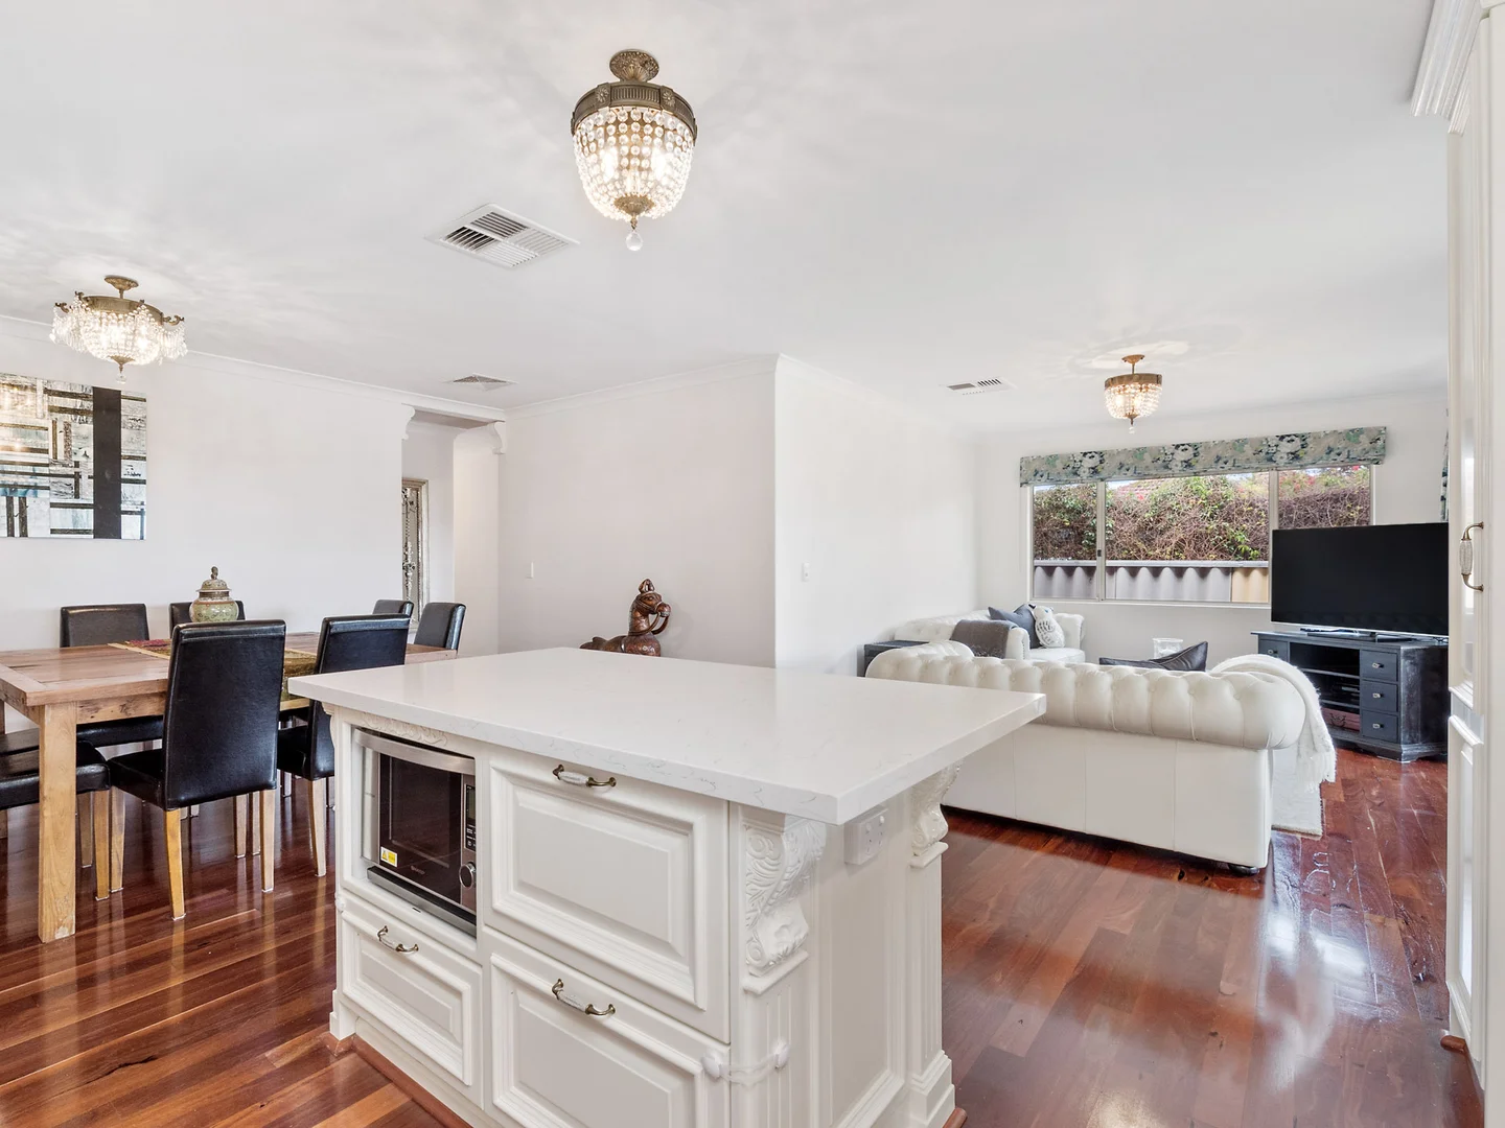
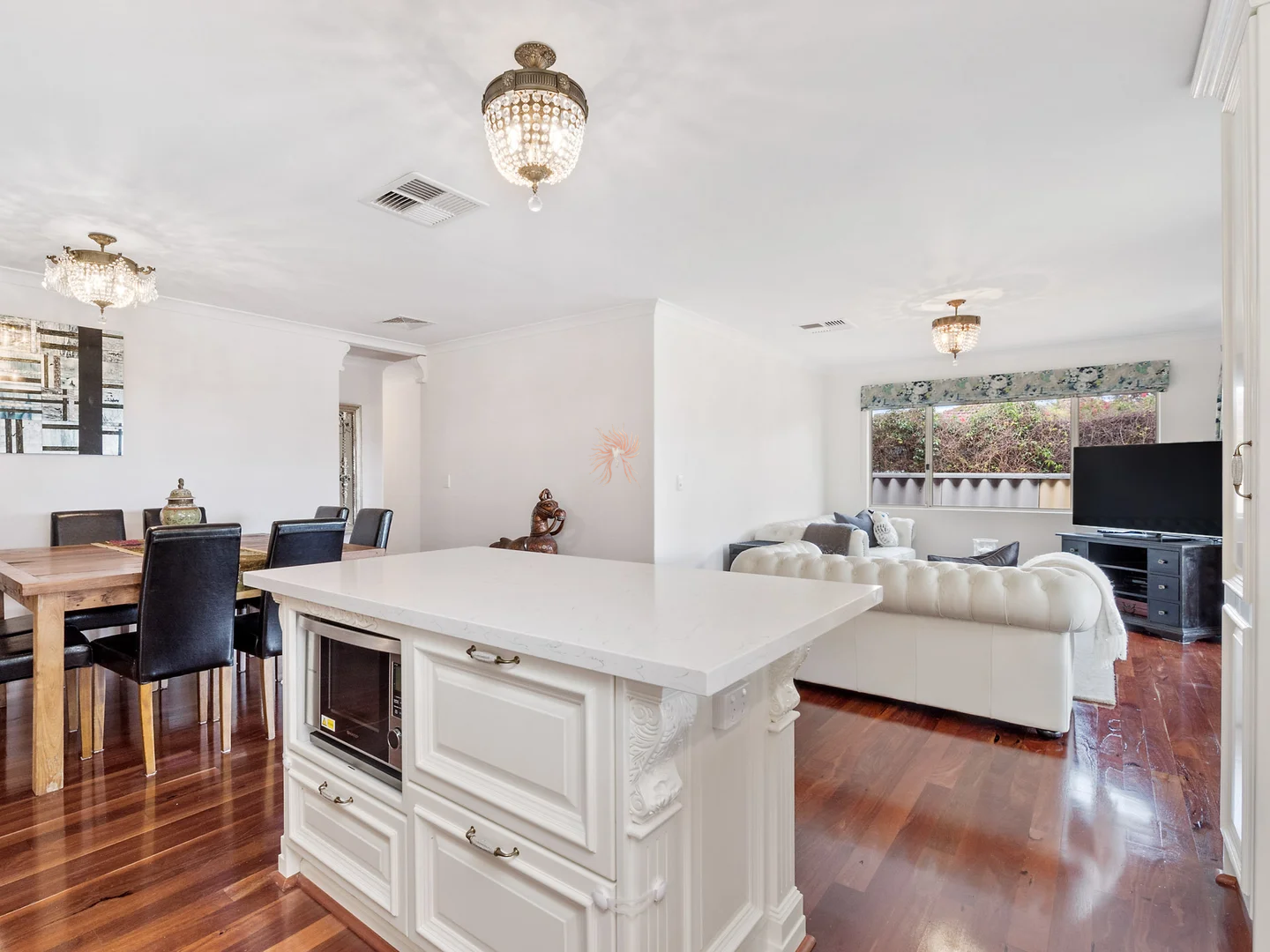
+ wall sculpture [587,421,642,489]
